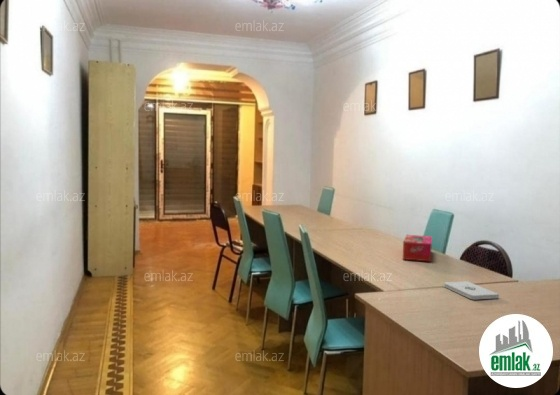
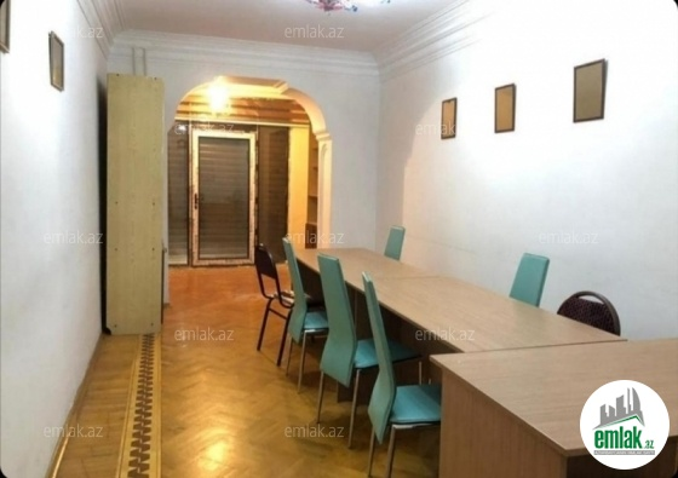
- notepad [443,280,500,300]
- tissue box [402,234,433,263]
